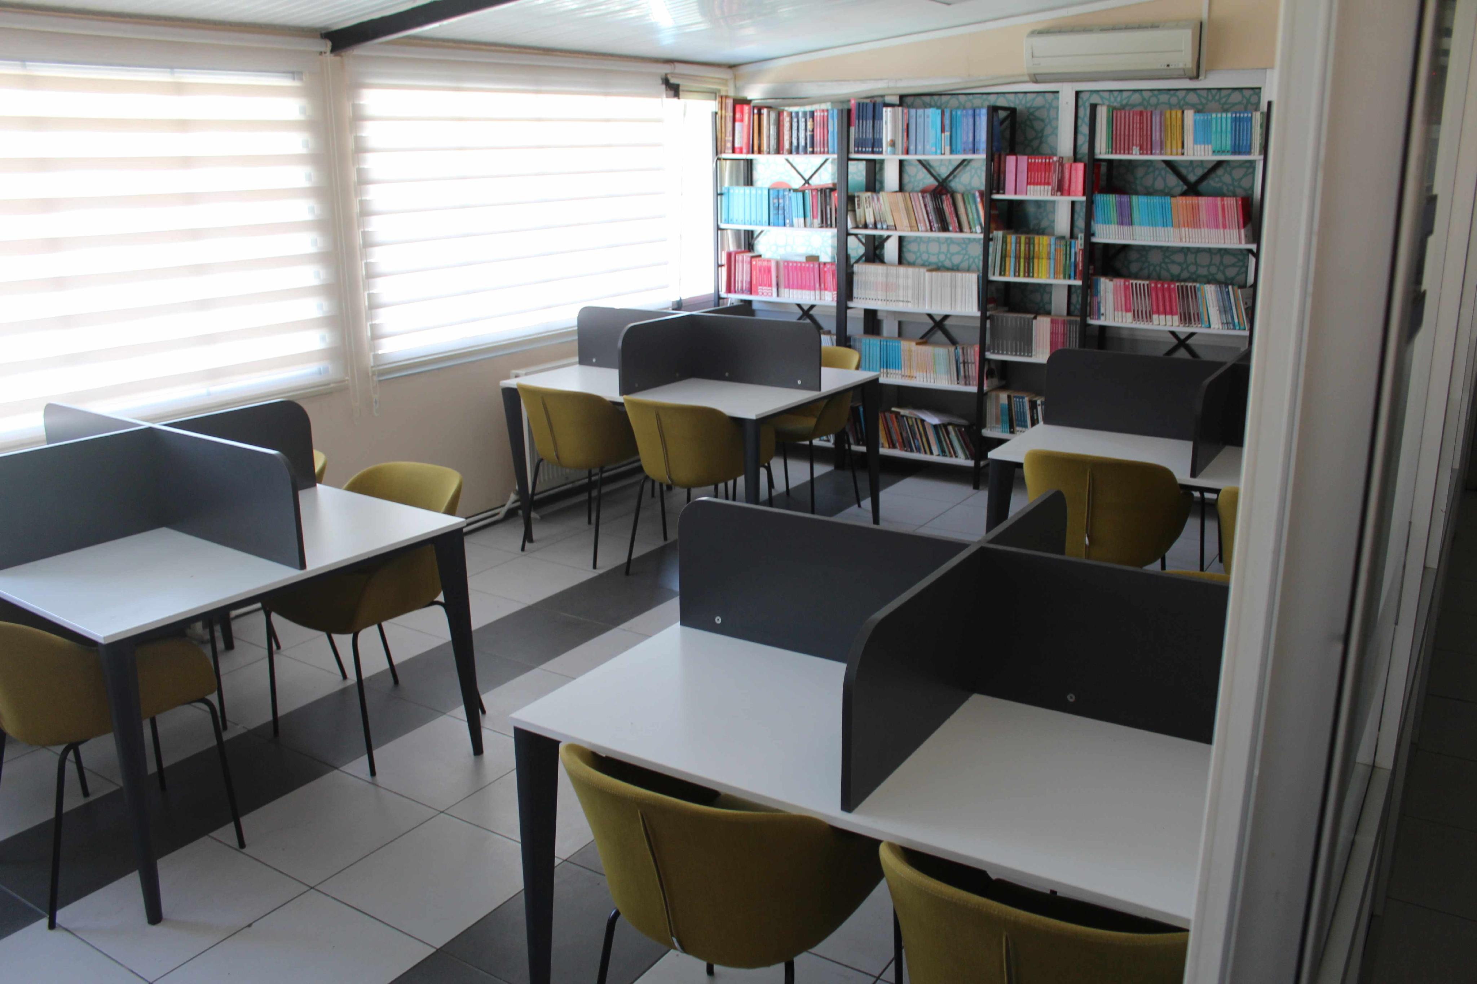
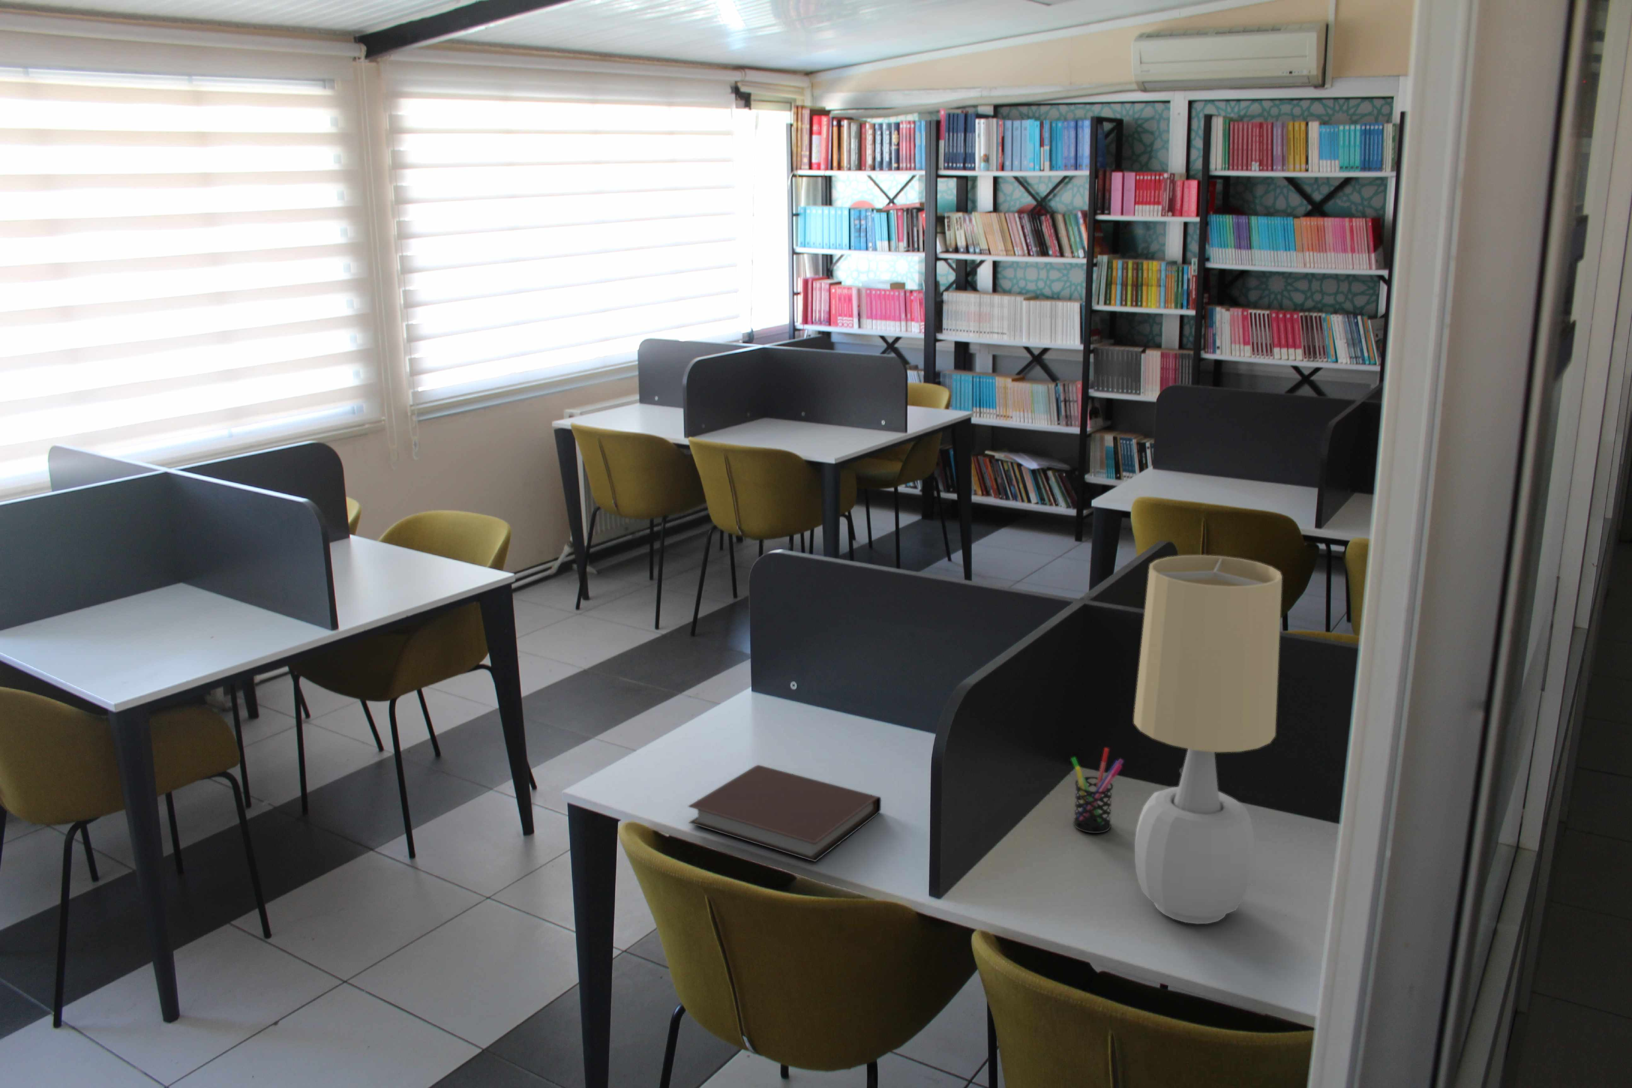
+ notebook [687,765,882,862]
+ pen holder [1071,747,1124,833]
+ table lamp [1133,555,1282,924]
